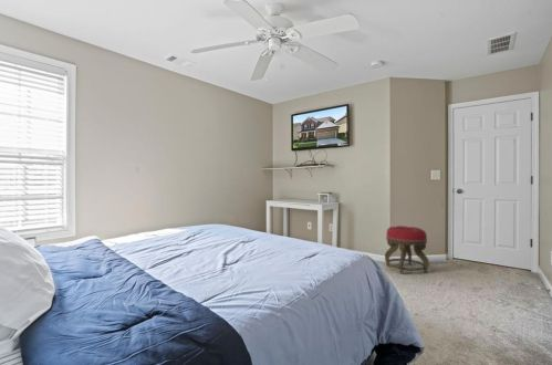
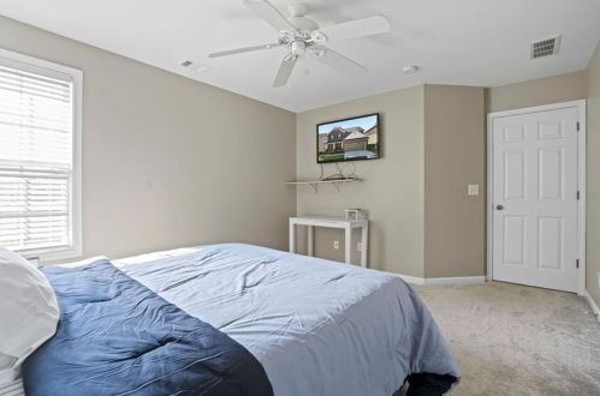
- stool [384,225,430,274]
